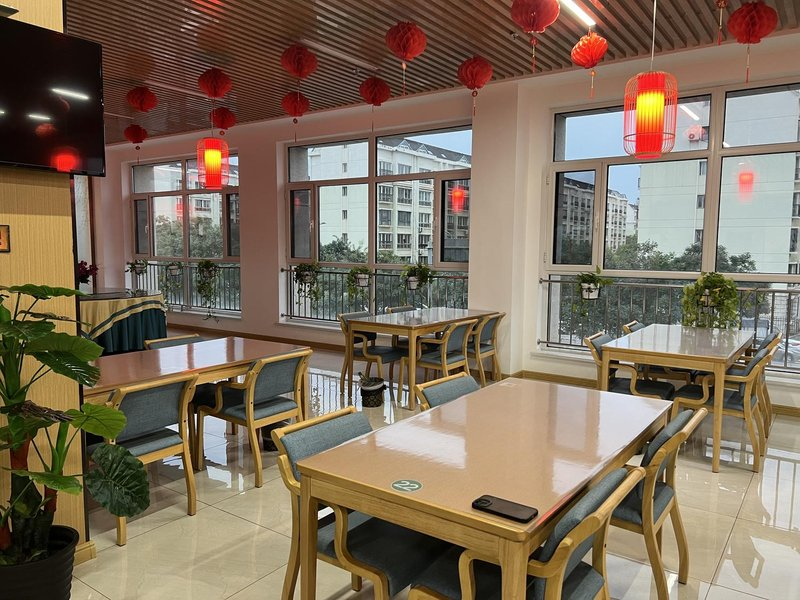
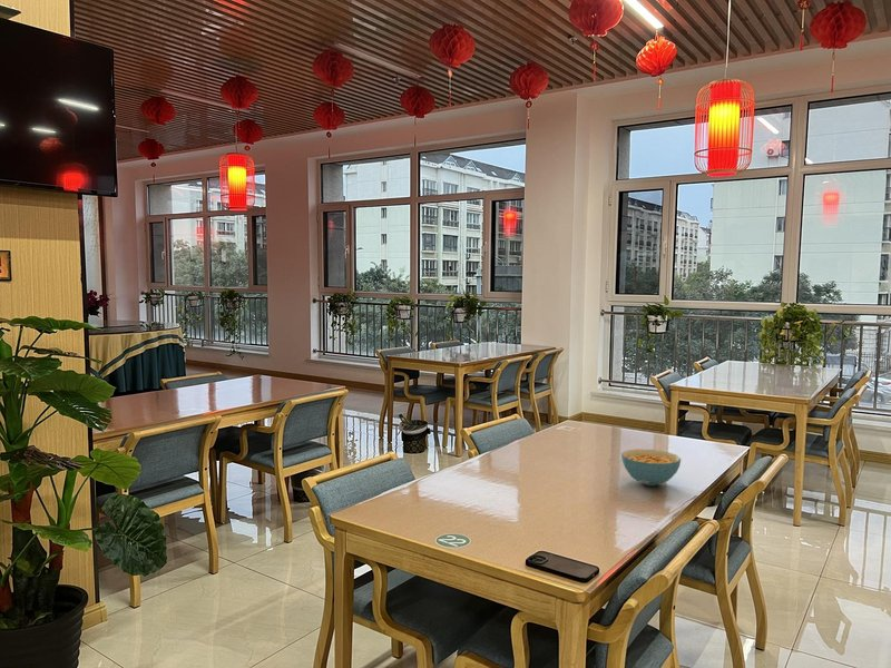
+ cereal bowl [620,448,682,487]
